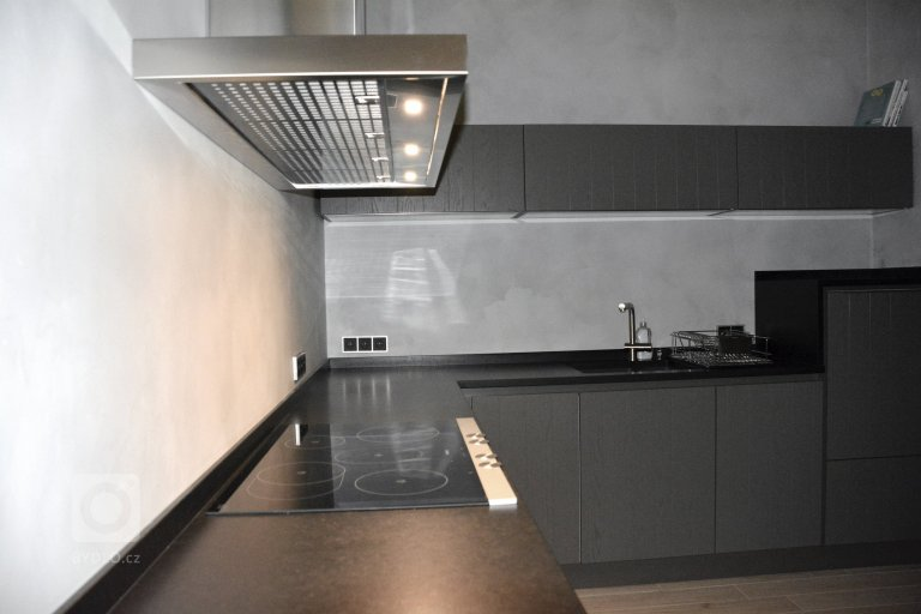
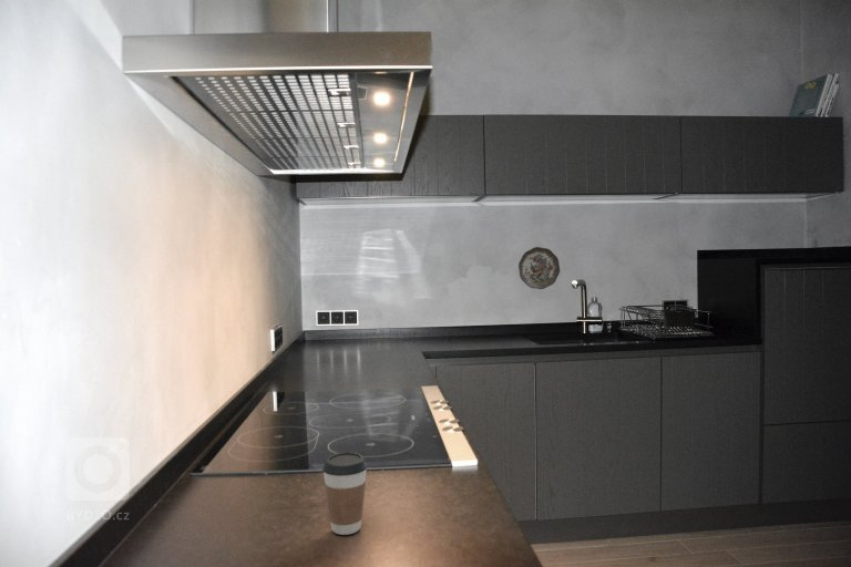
+ coffee cup [321,452,368,536]
+ decorative plate [517,246,561,290]
